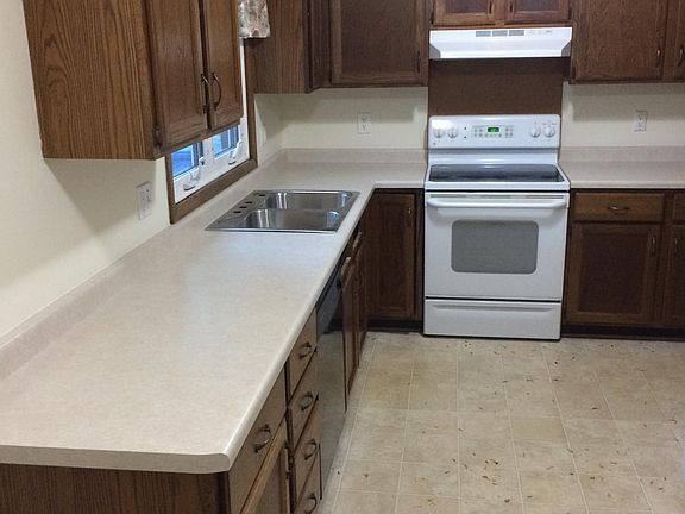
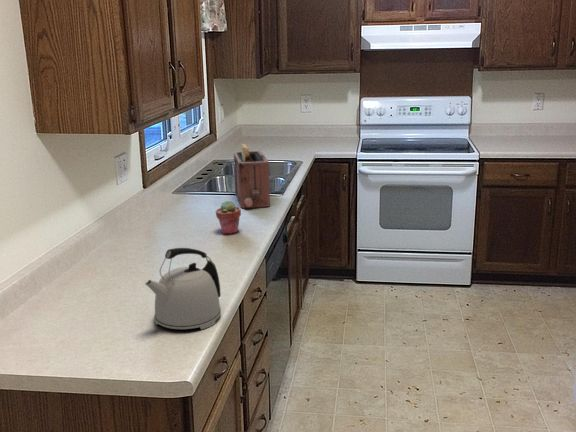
+ kettle [144,247,222,330]
+ toaster [233,143,271,209]
+ potted succulent [215,200,242,235]
